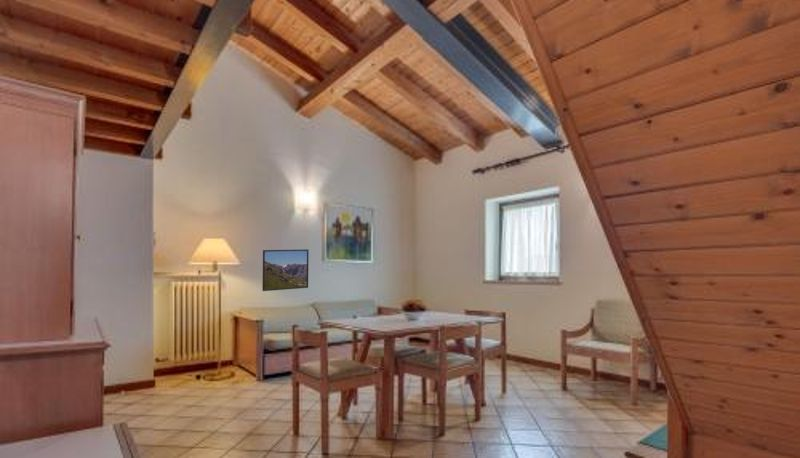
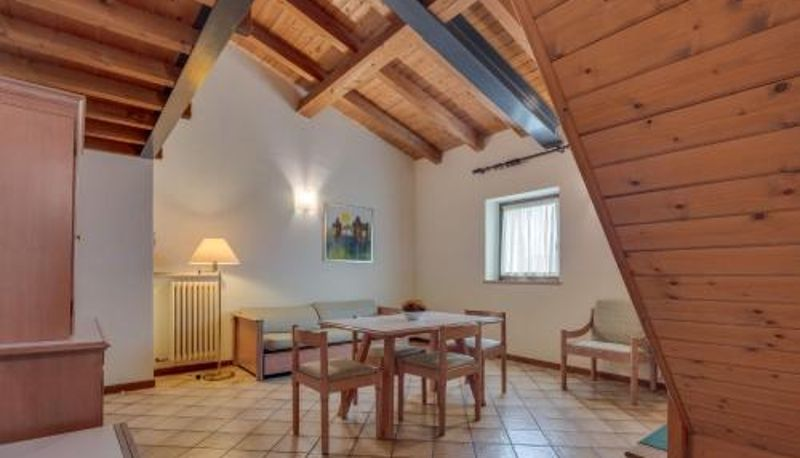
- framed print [261,248,310,292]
